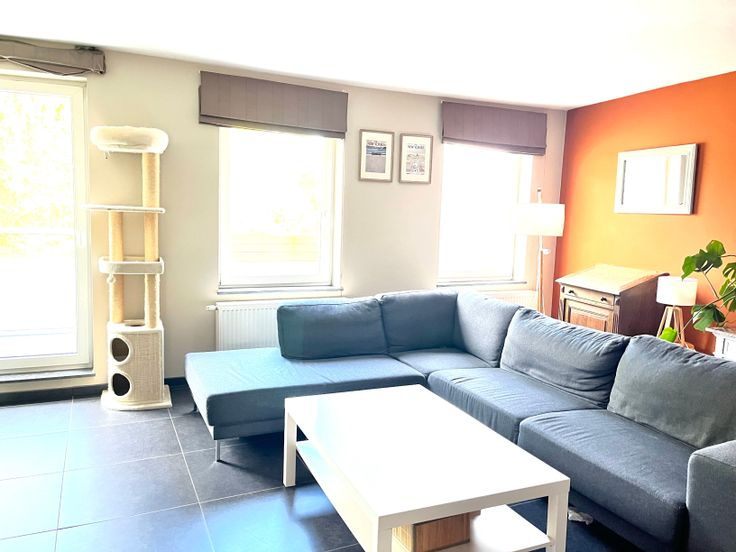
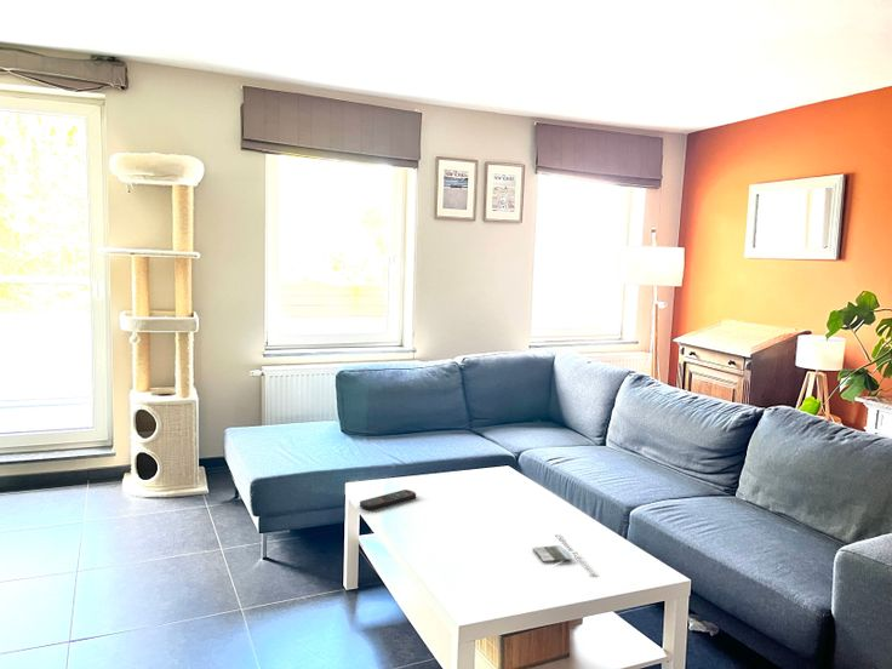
+ remote control [359,488,417,511]
+ magazine [532,533,597,576]
